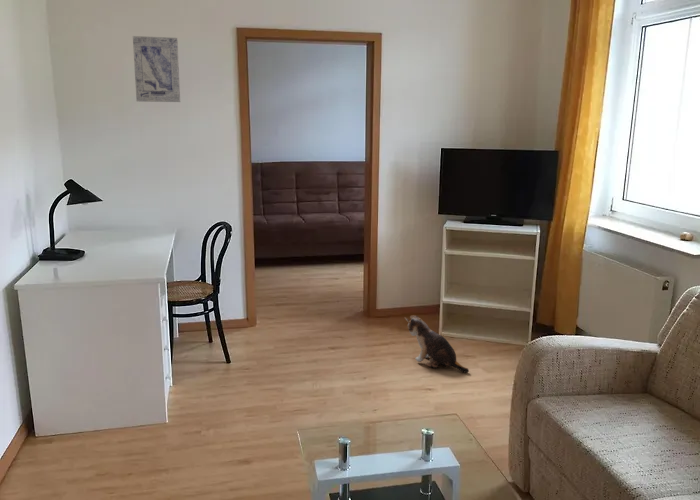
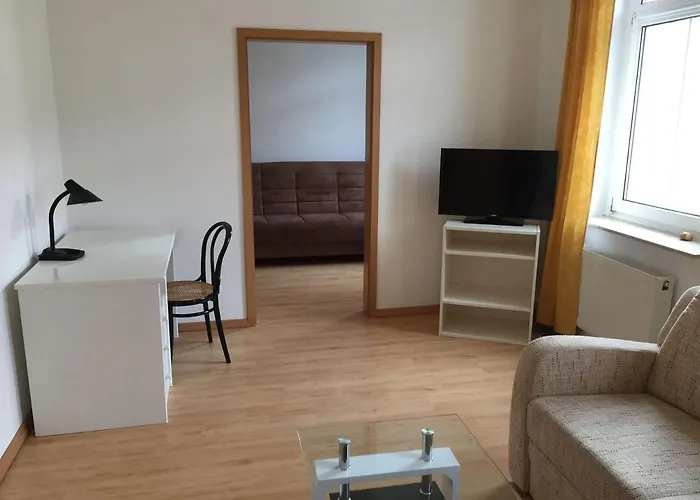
- wall art [132,35,181,103]
- plush toy [403,314,470,374]
